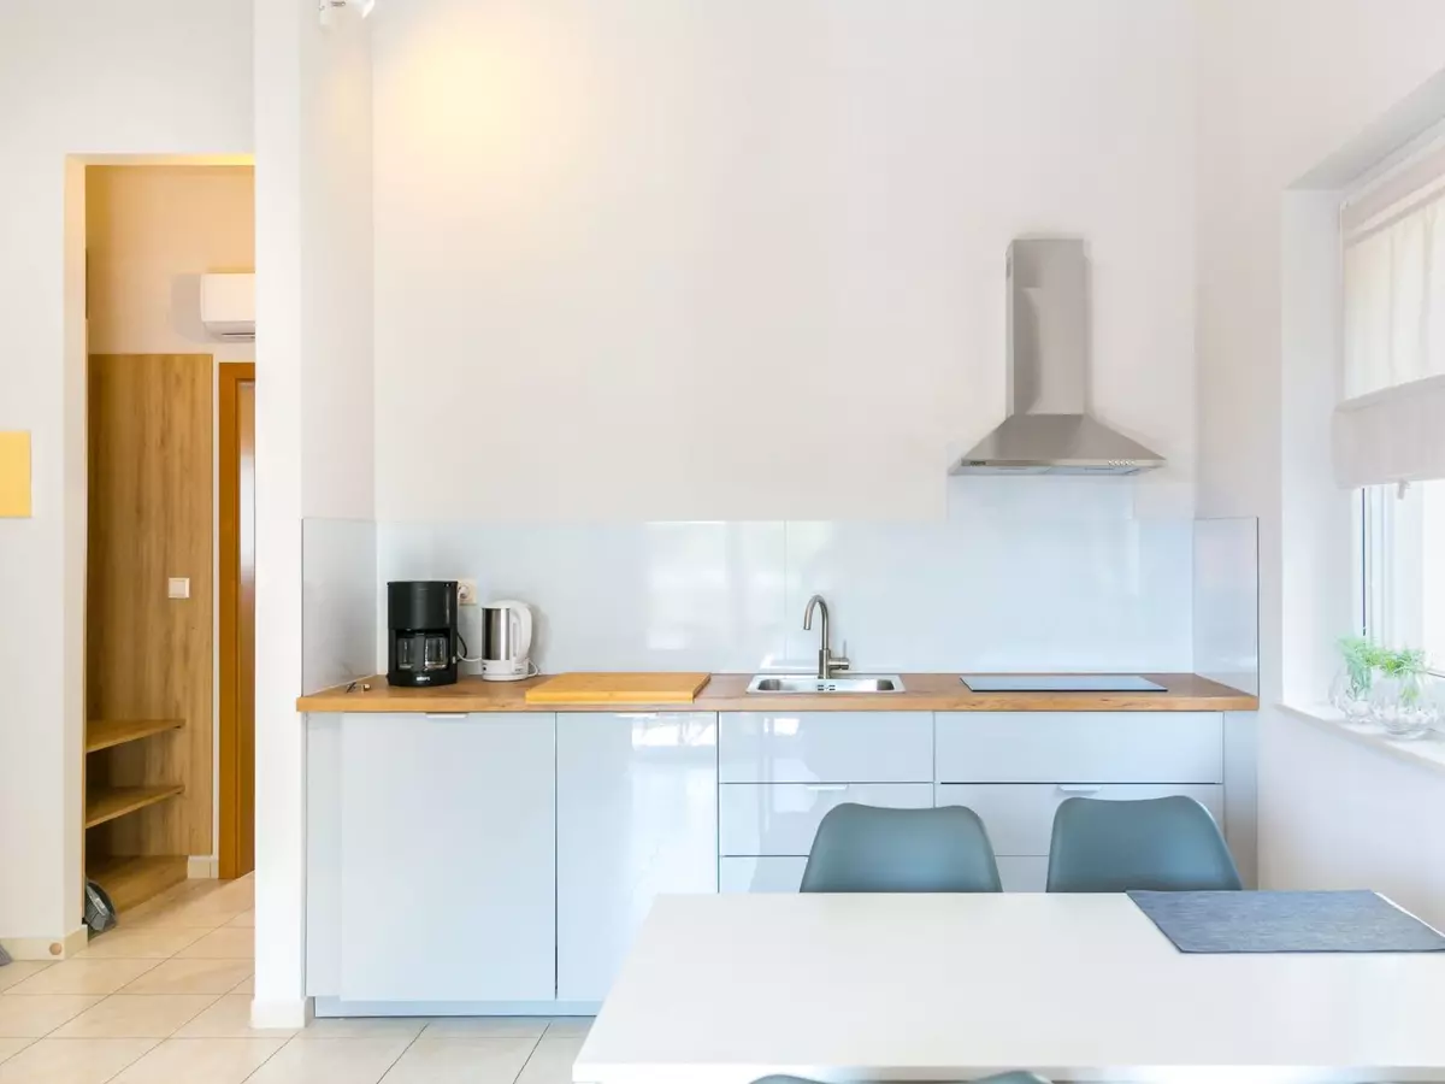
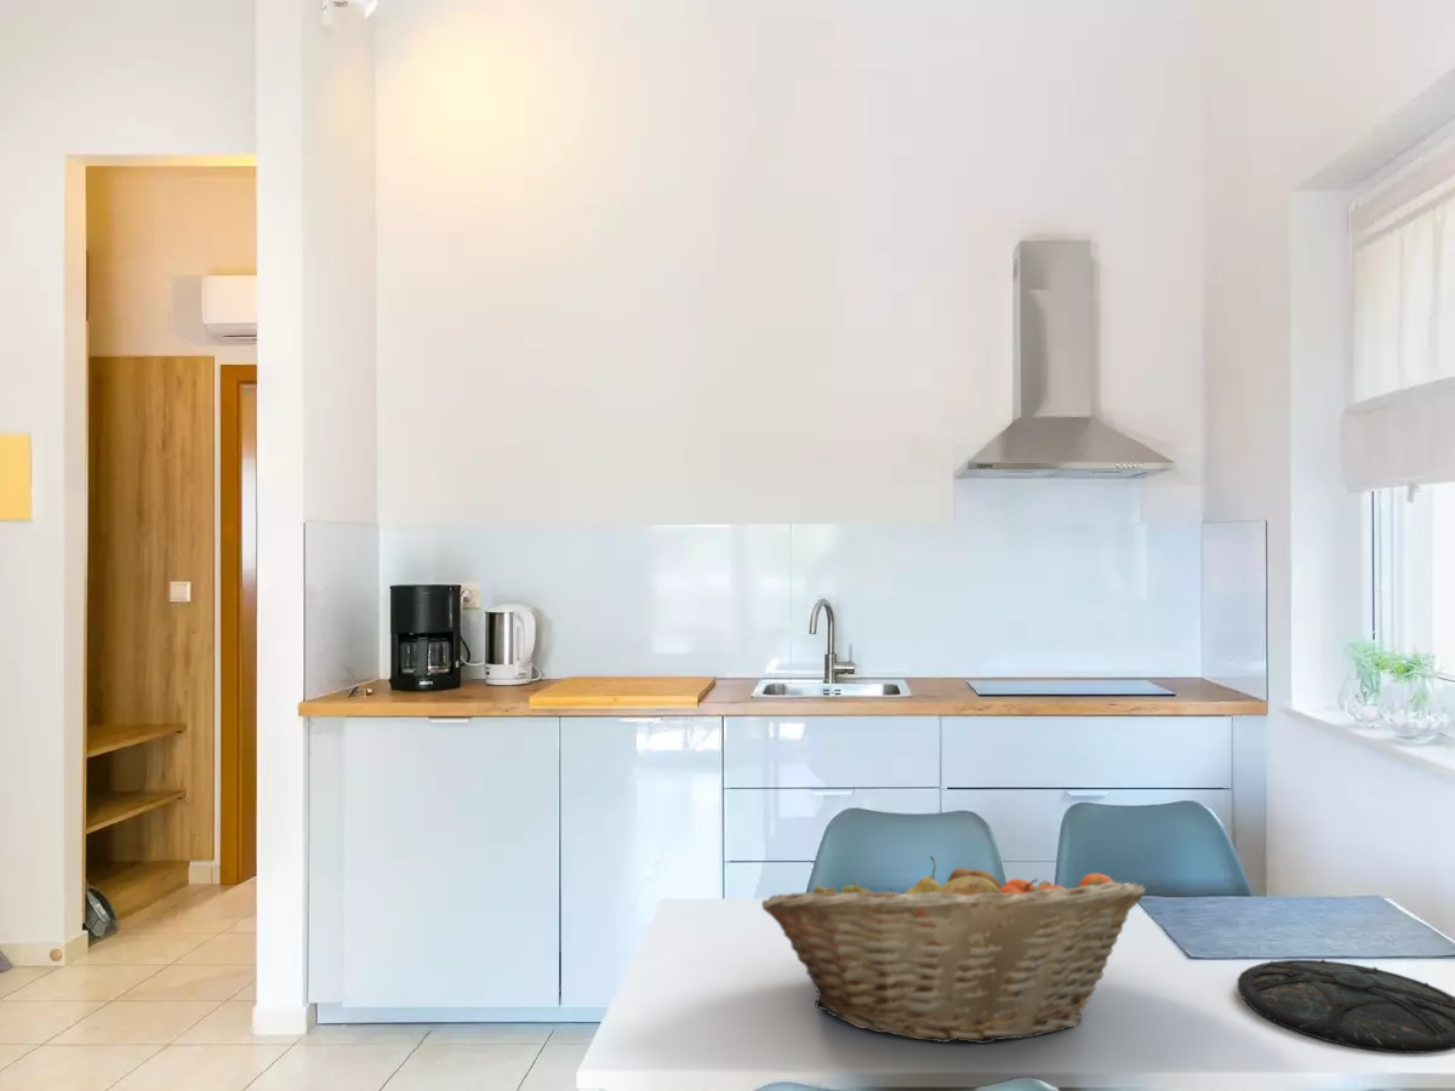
+ plate [1236,959,1455,1055]
+ fruit basket [760,855,1146,1045]
